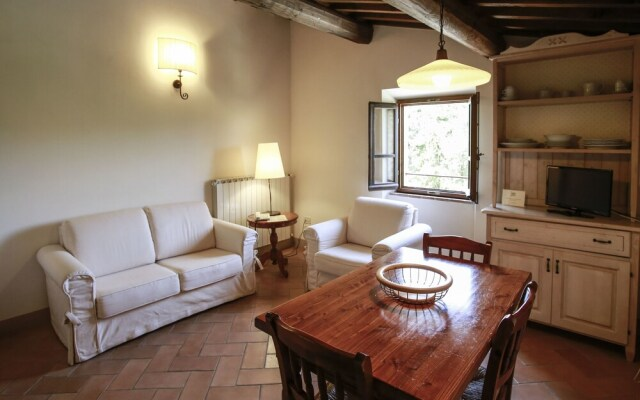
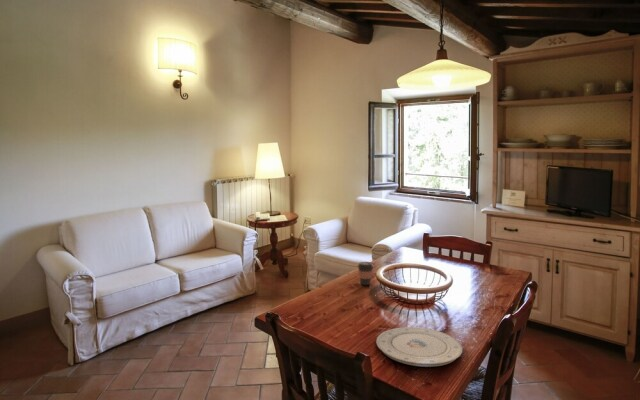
+ coffee cup [356,261,375,286]
+ plate [375,326,464,368]
